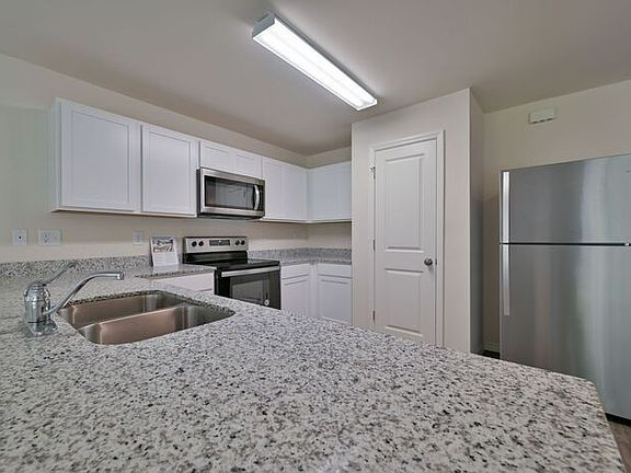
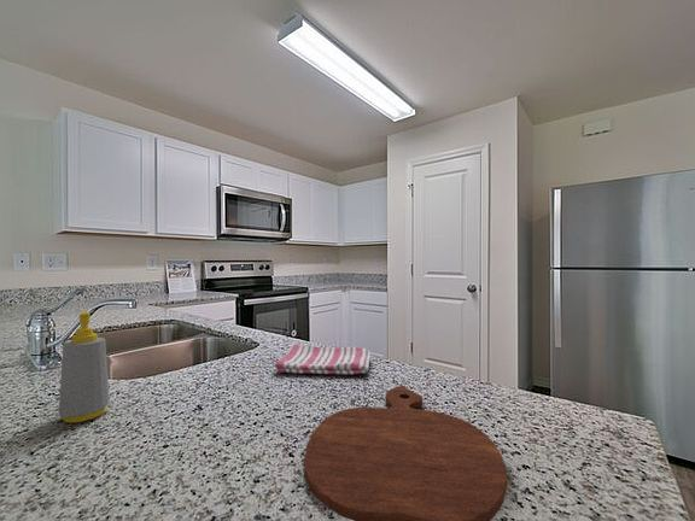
+ cutting board [304,385,508,521]
+ soap bottle [58,310,111,423]
+ dish towel [274,343,372,375]
